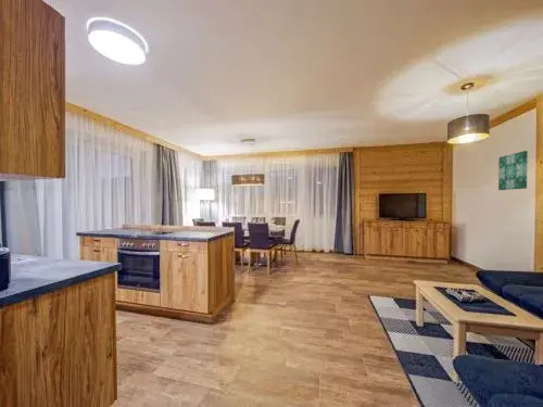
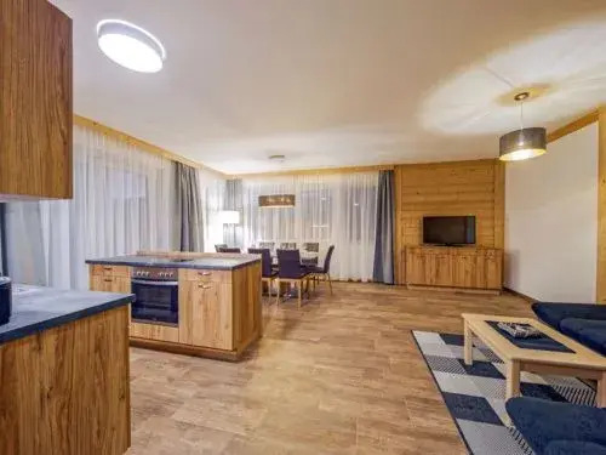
- wall art [497,150,529,191]
